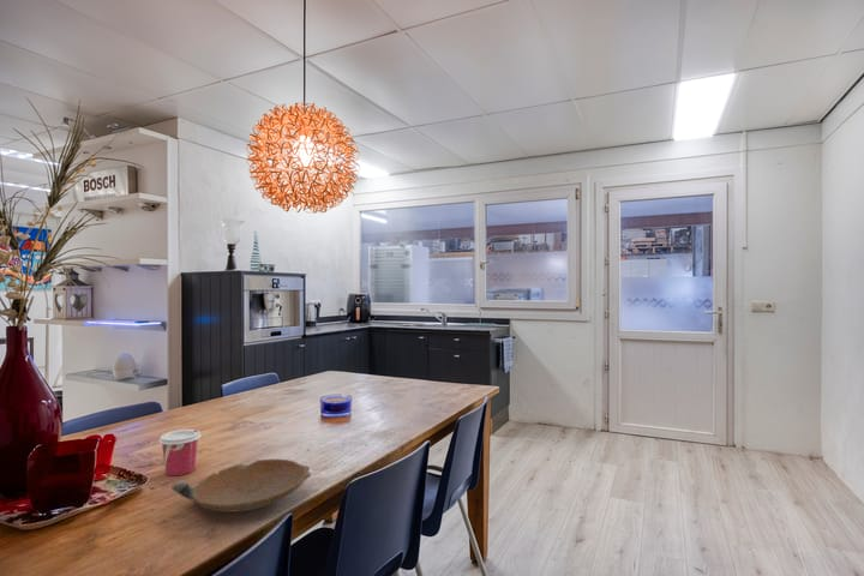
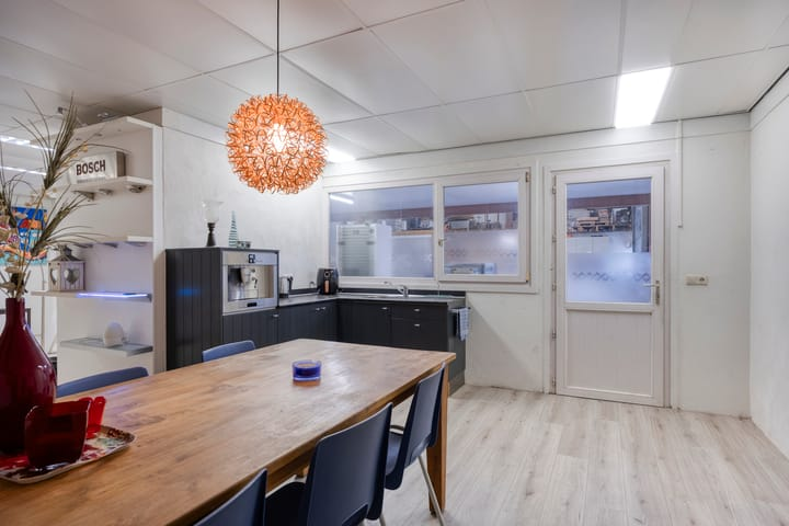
- bowl [170,458,312,514]
- cup [157,428,203,476]
